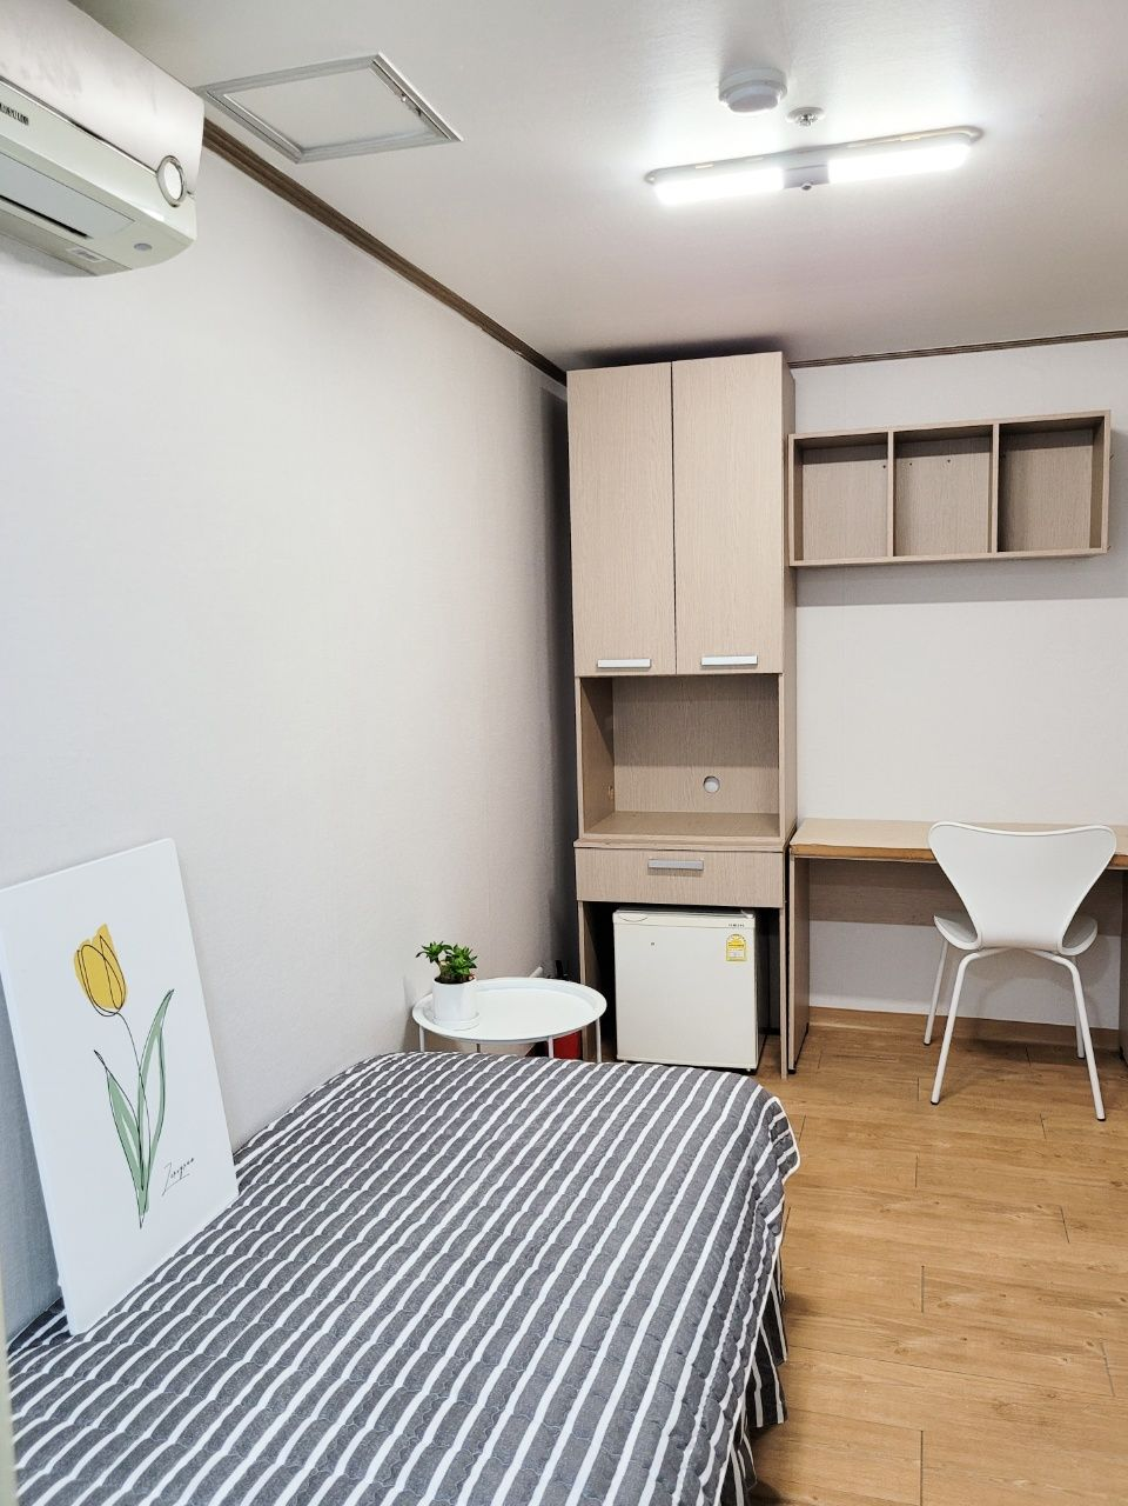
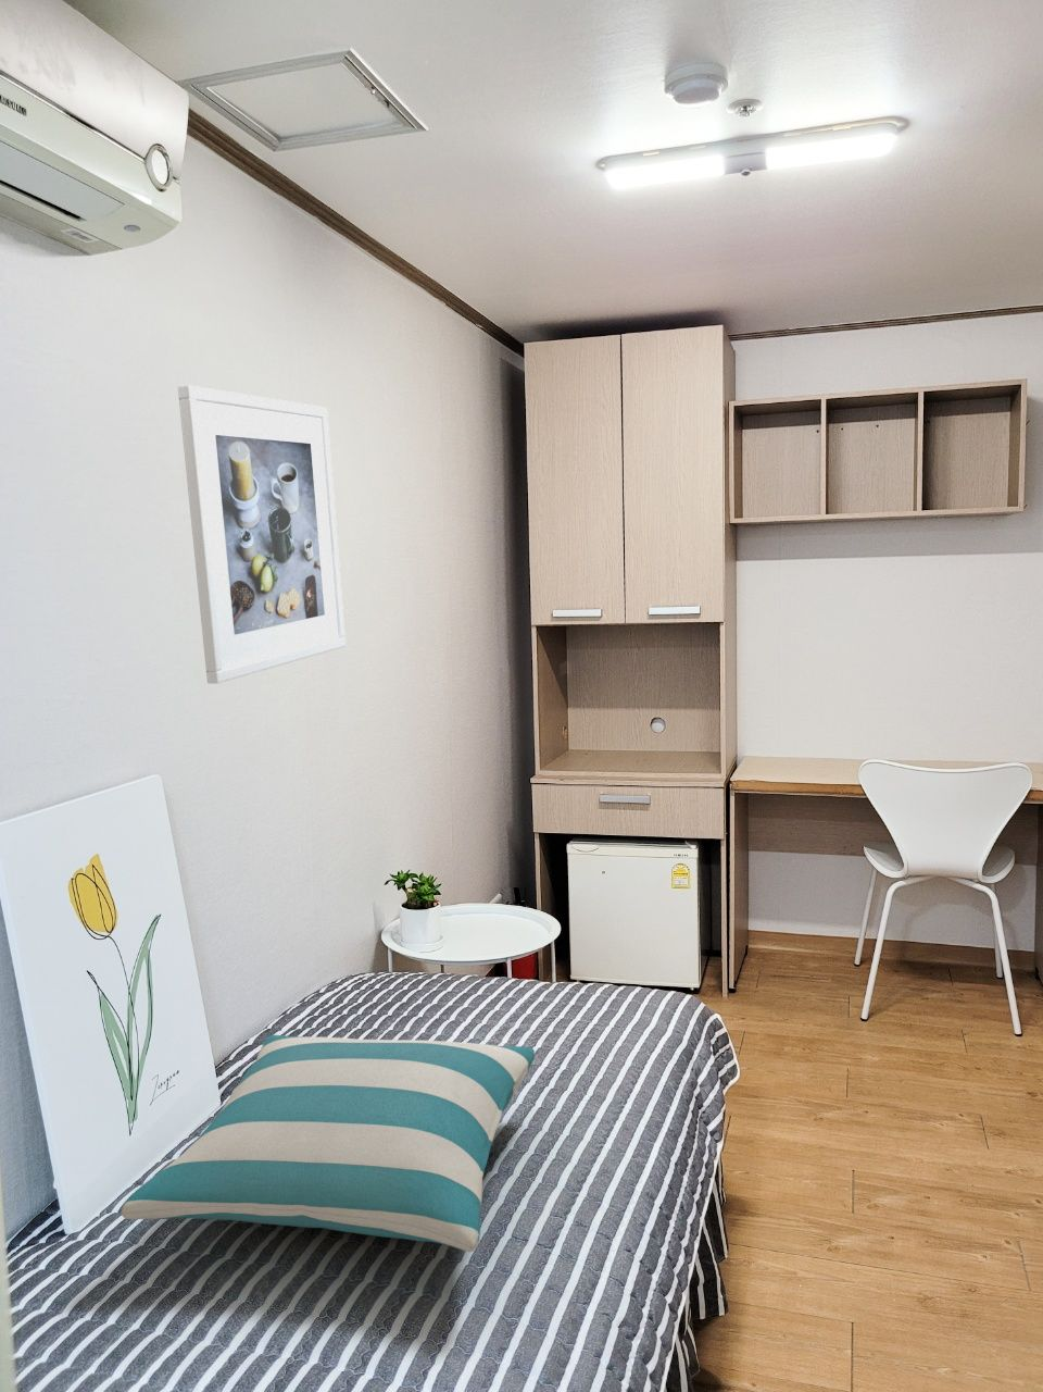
+ pillow [121,1035,536,1253]
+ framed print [177,384,346,685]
